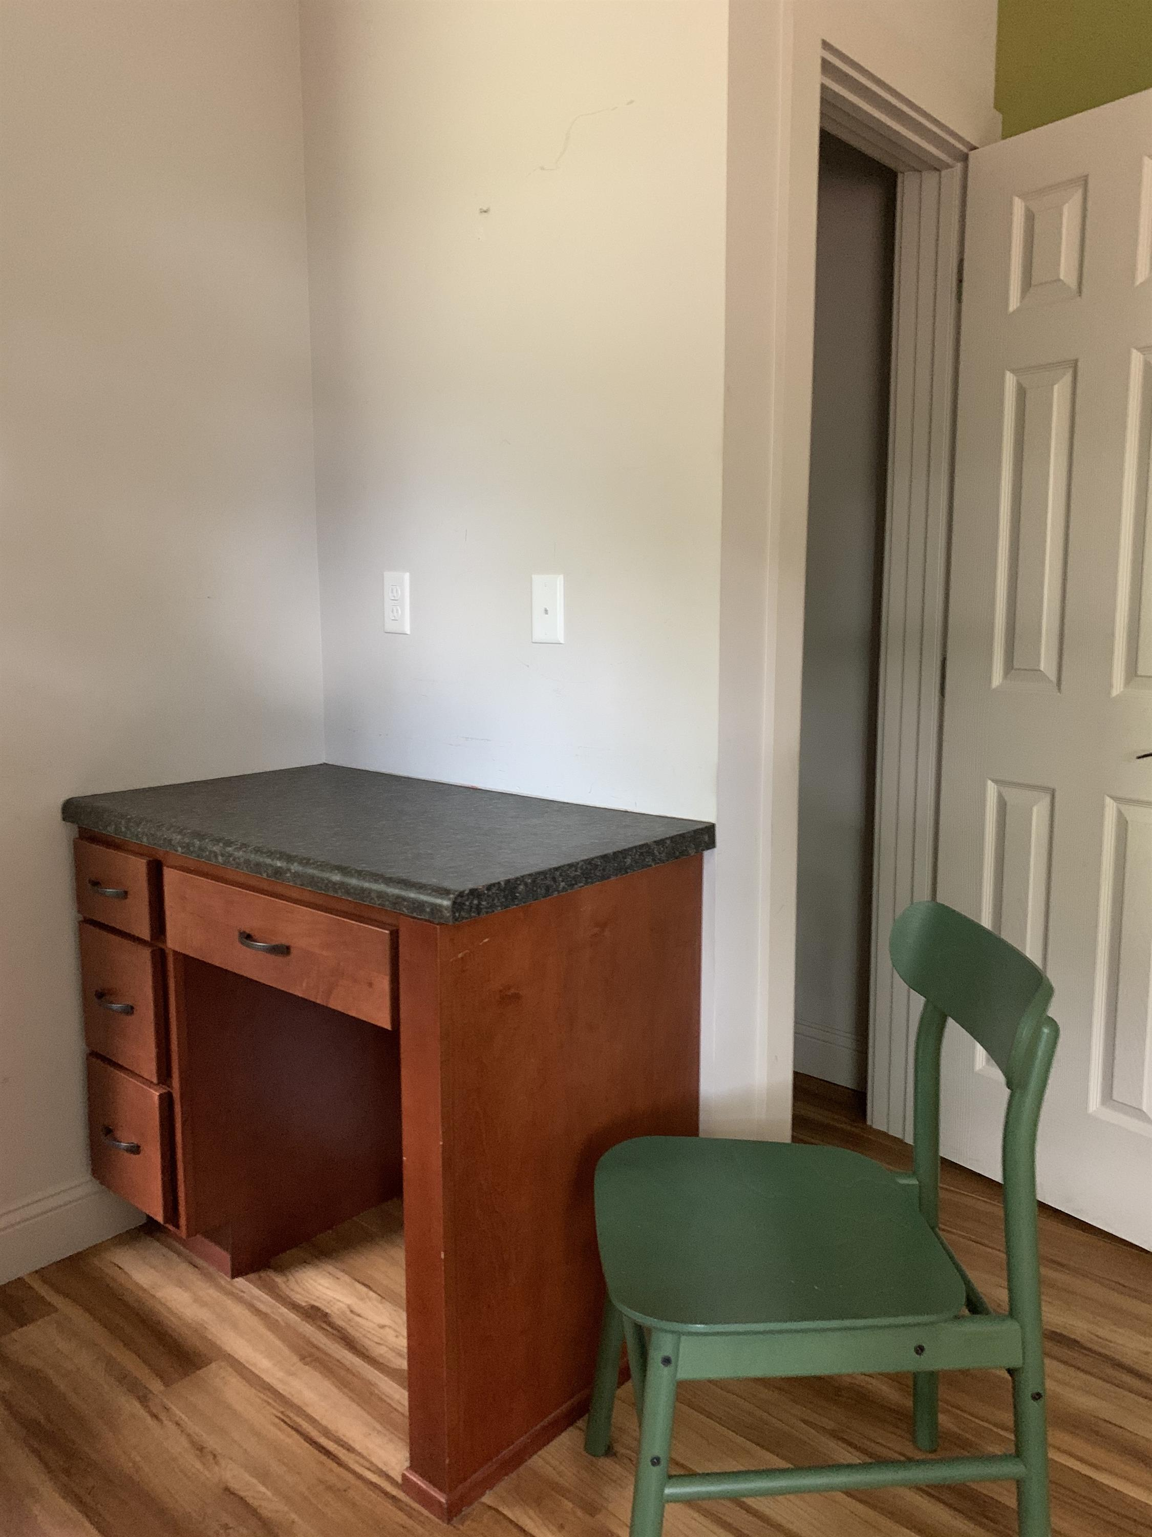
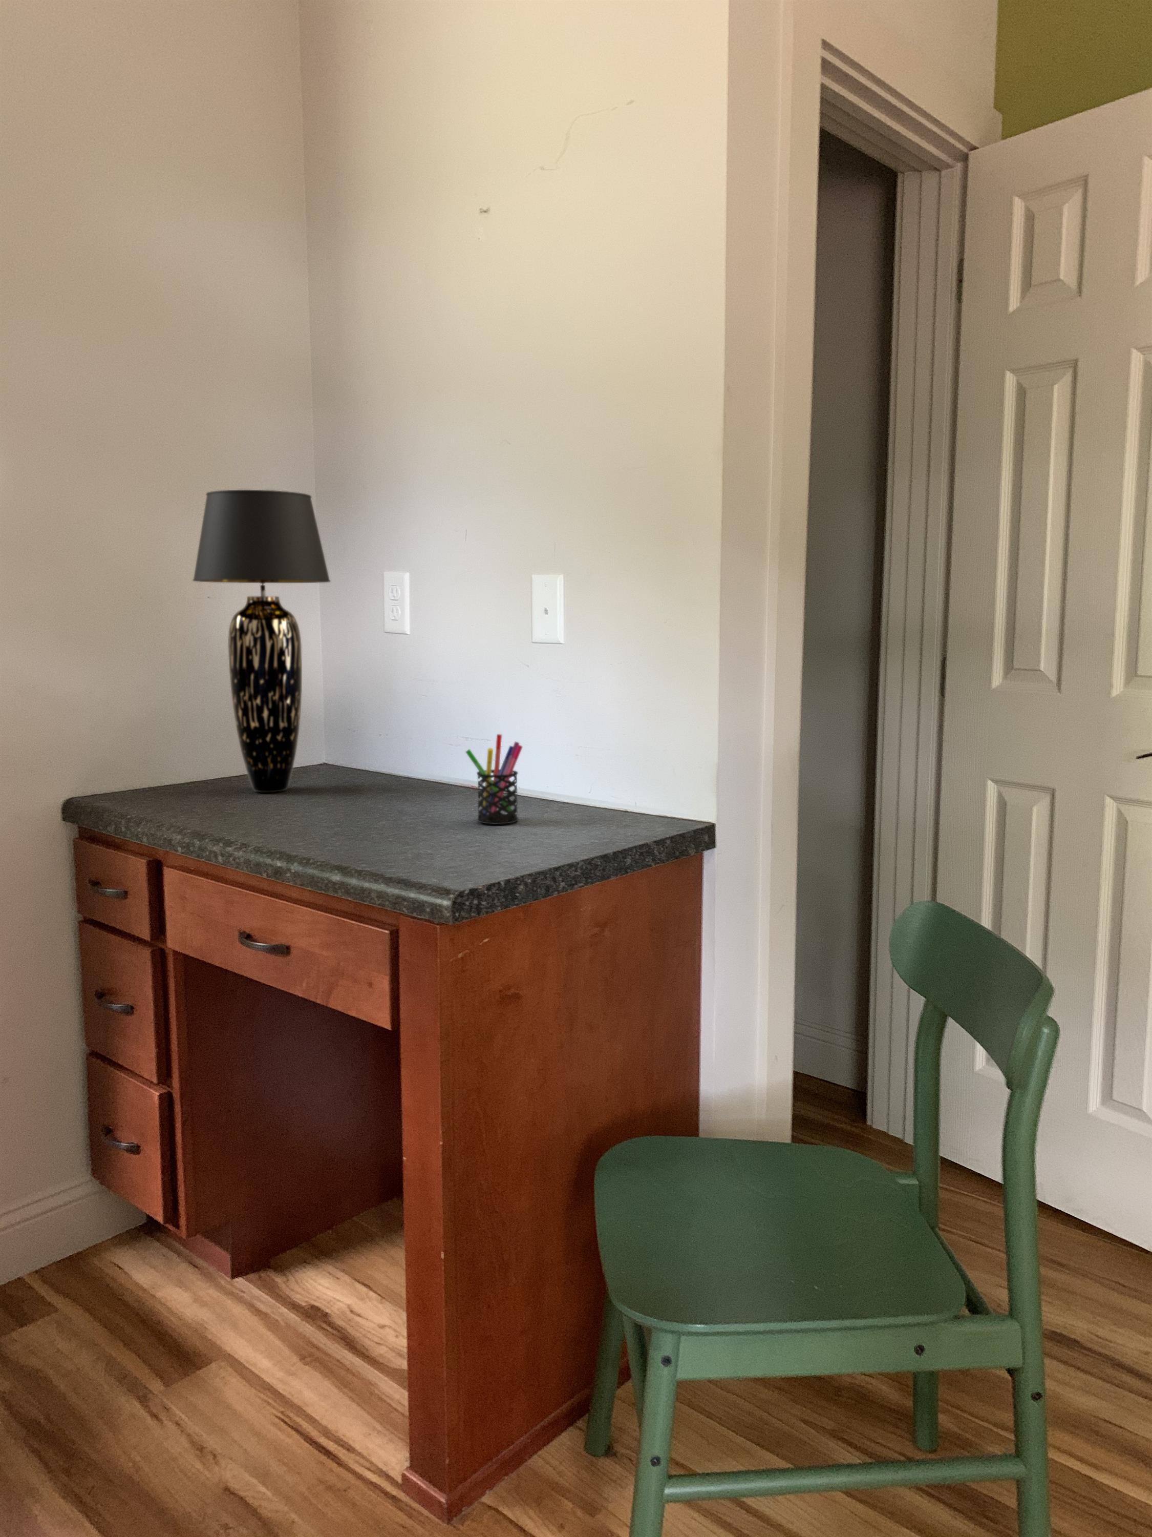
+ pen holder [465,733,523,825]
+ table lamp [192,489,332,793]
